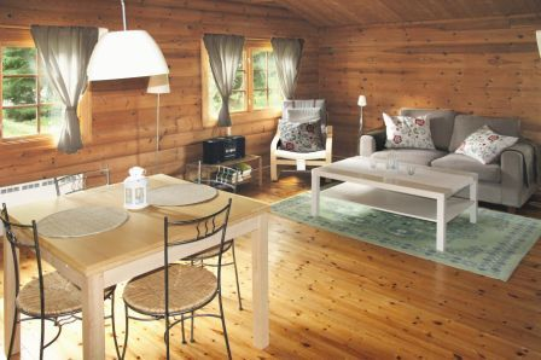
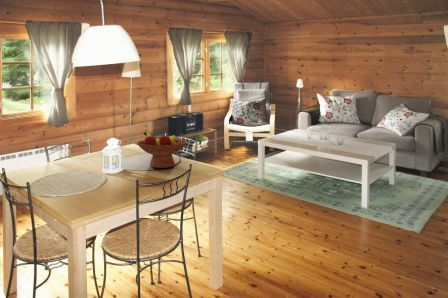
+ fruit bowl [135,131,188,169]
